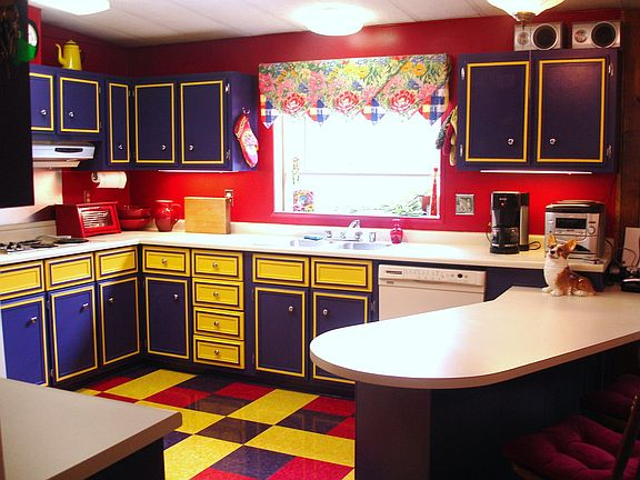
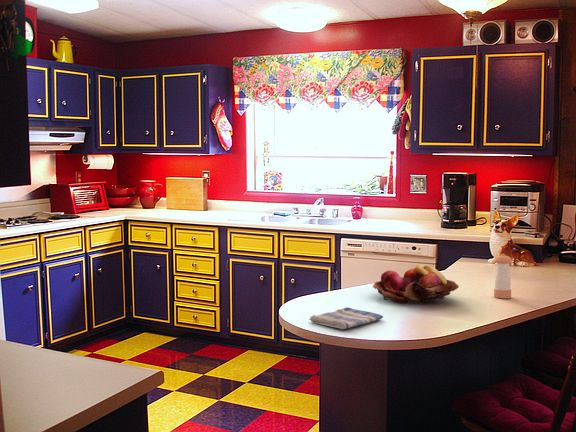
+ pepper shaker [493,253,513,299]
+ fruit basket [372,264,460,304]
+ dish towel [308,306,384,330]
